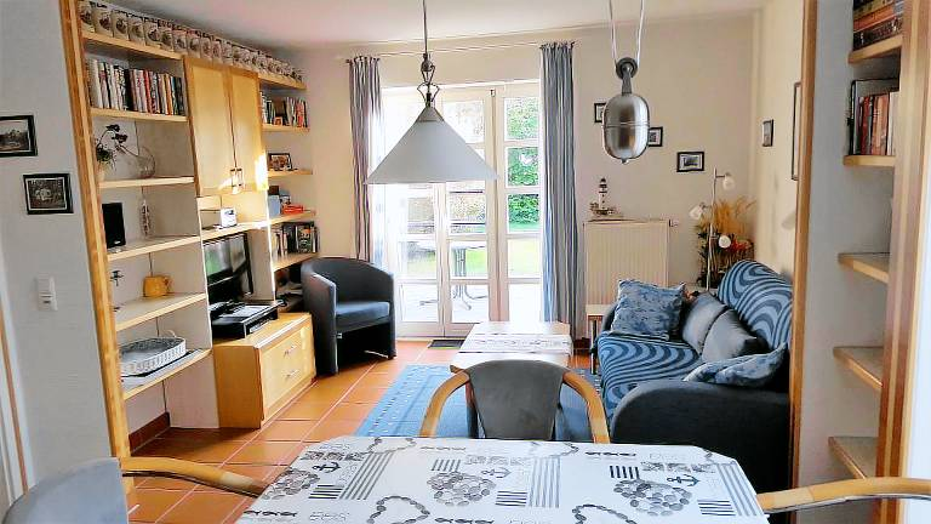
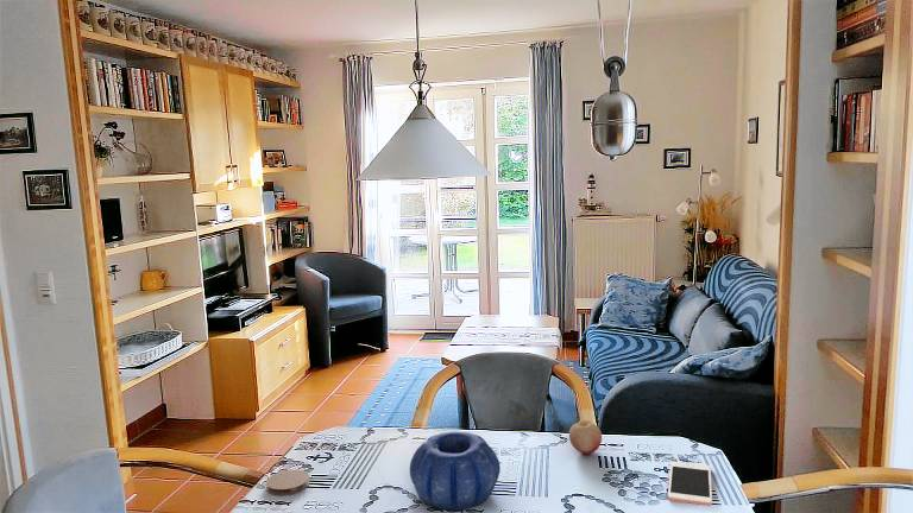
+ fruit [568,419,603,455]
+ decorative bowl [409,430,502,511]
+ coaster [265,469,311,496]
+ cell phone [667,461,713,507]
